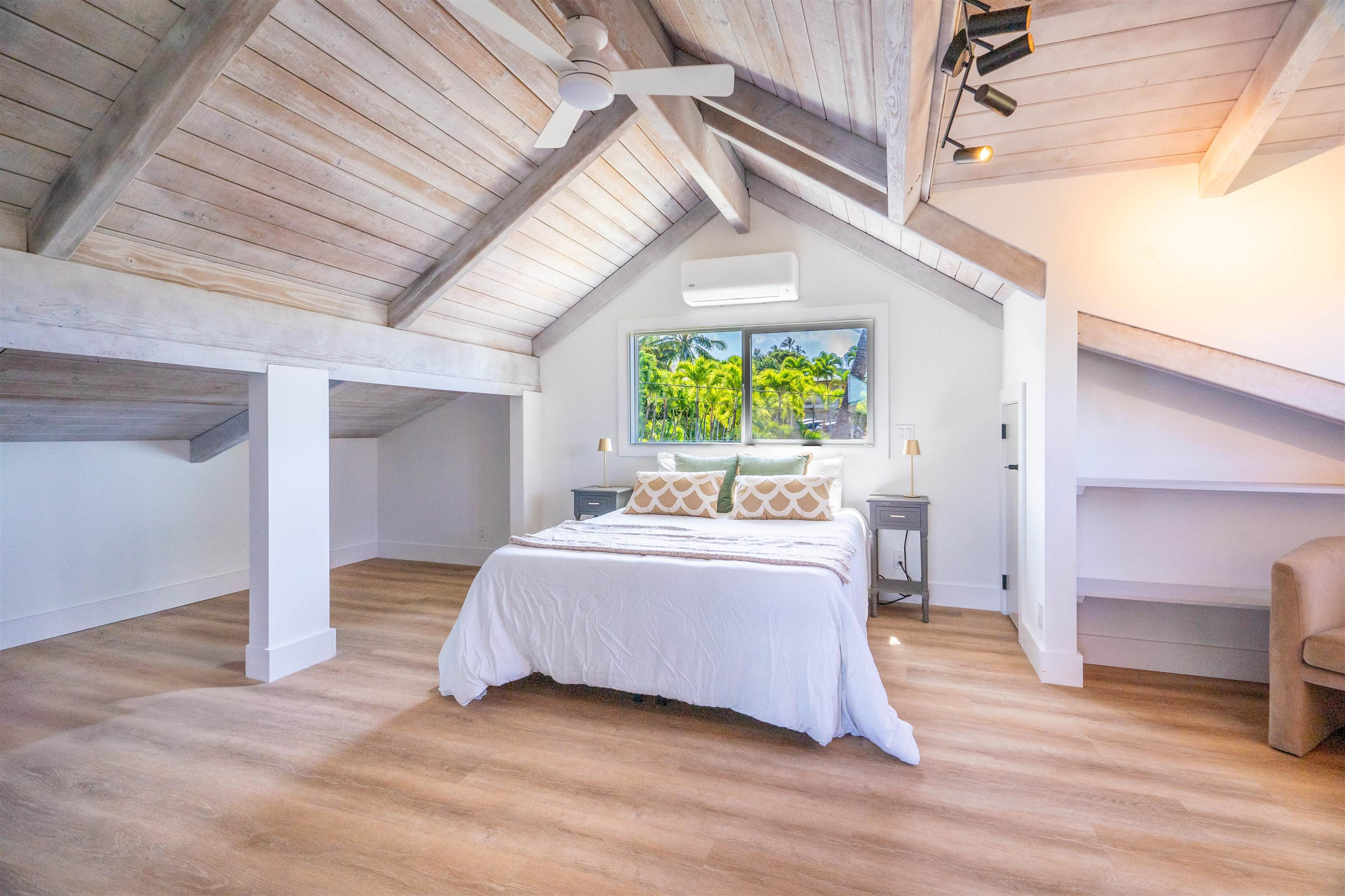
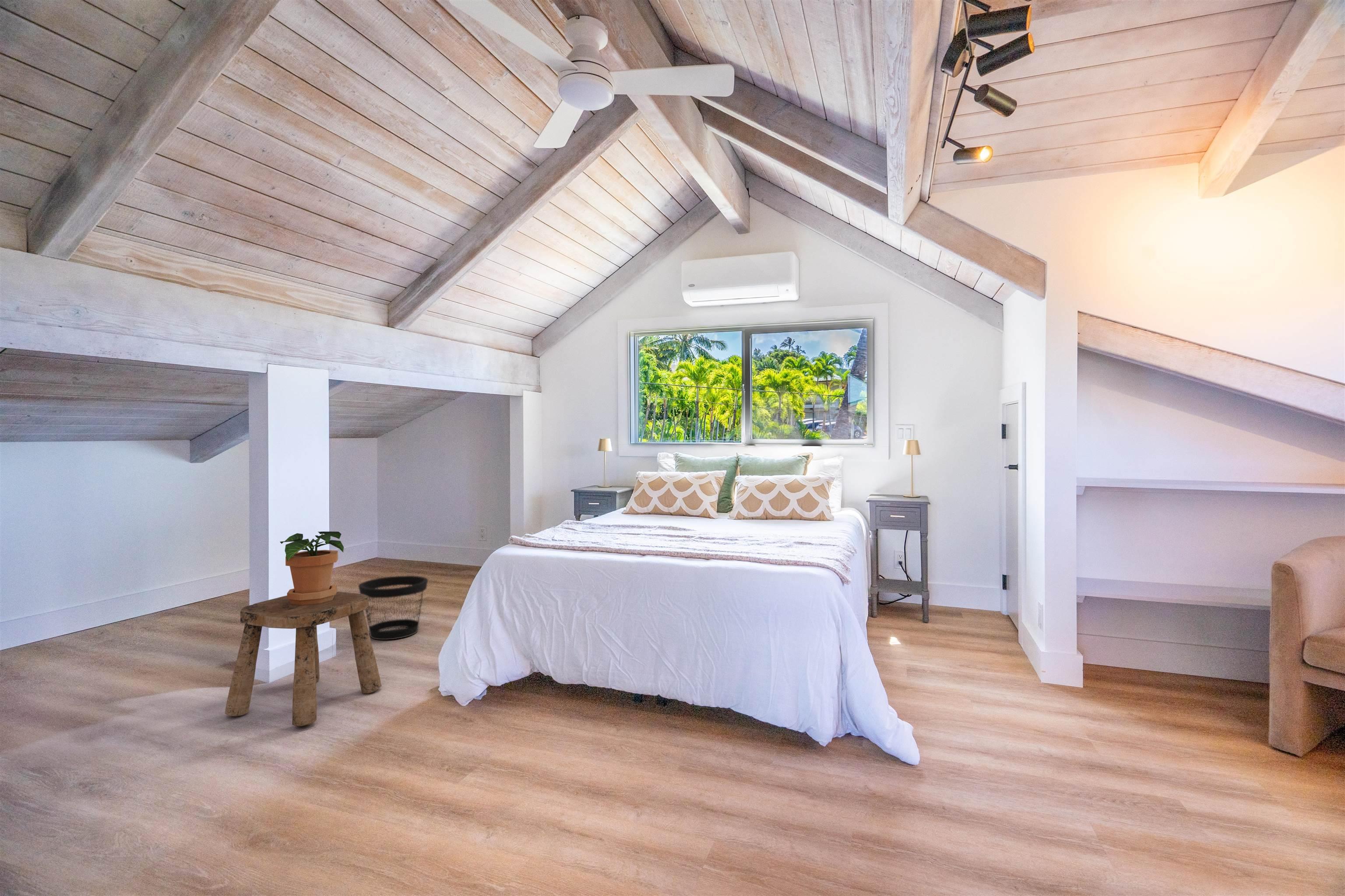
+ stool [225,591,382,727]
+ potted plant [279,531,344,605]
+ wastebasket [358,575,428,640]
